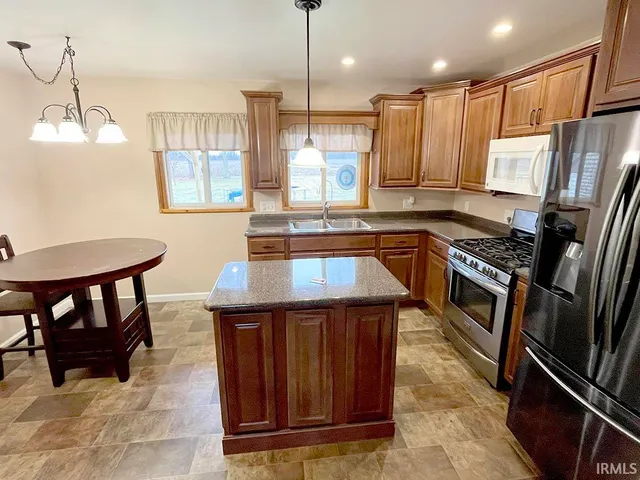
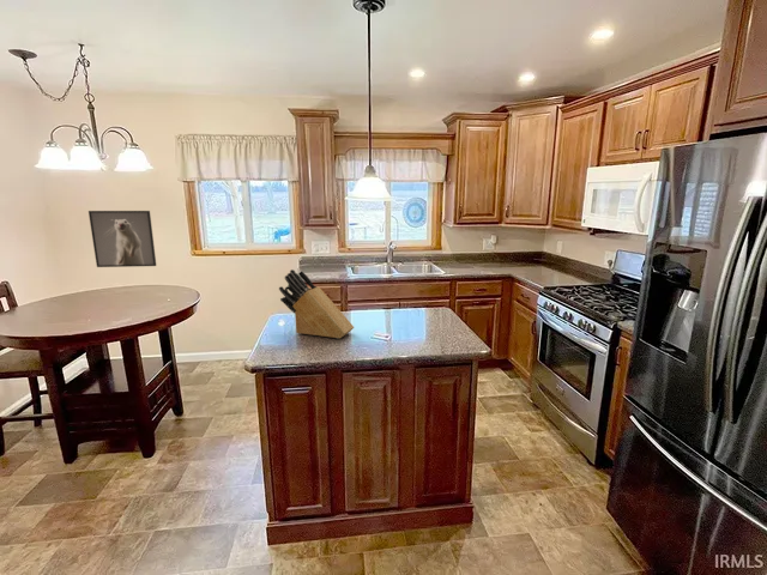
+ knife block [278,268,355,339]
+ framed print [87,210,157,268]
